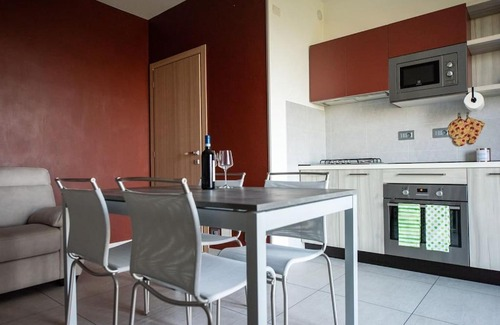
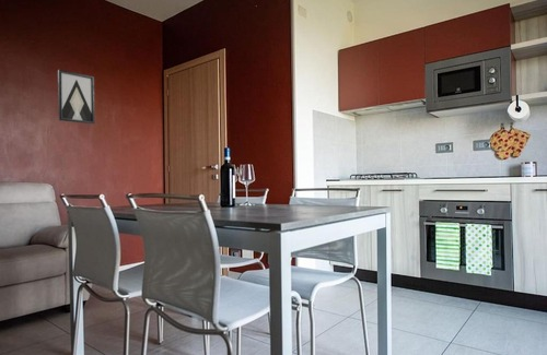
+ wall art [57,69,95,126]
